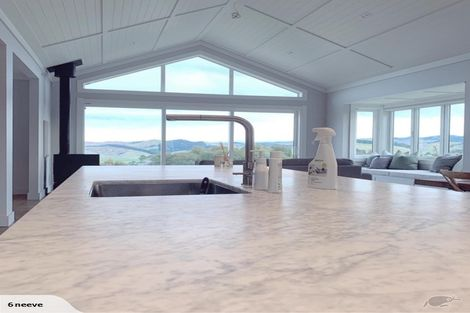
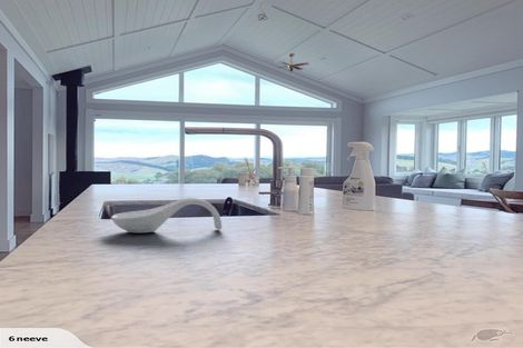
+ spoon rest [110,197,223,233]
+ ceiling fan [278,52,309,72]
